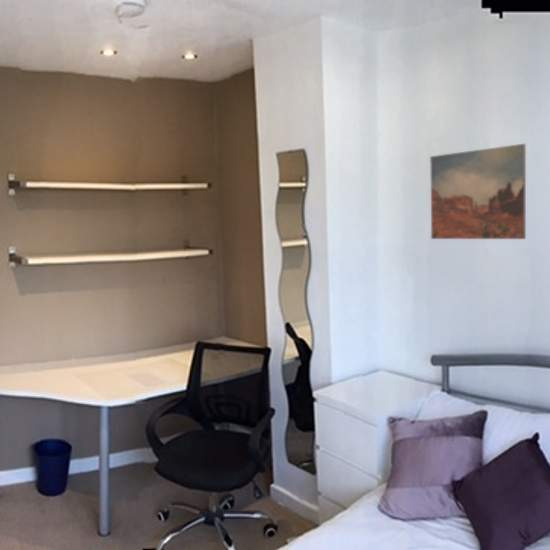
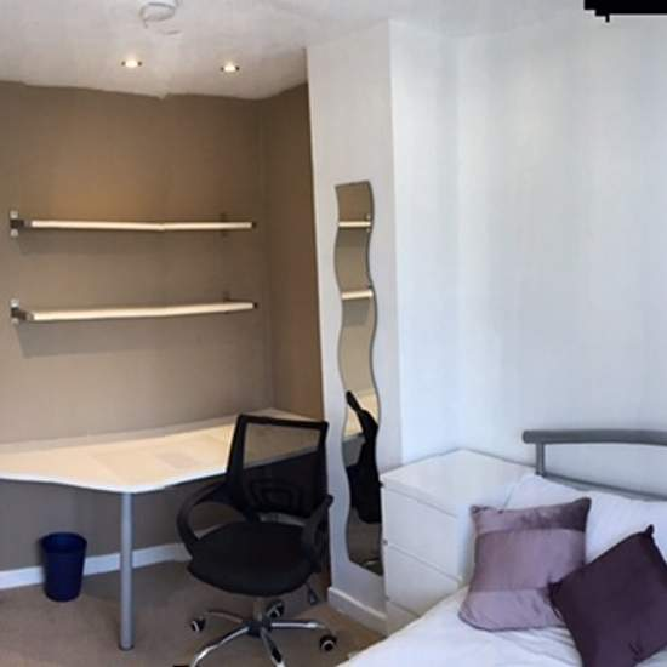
- wall art [429,143,527,240]
